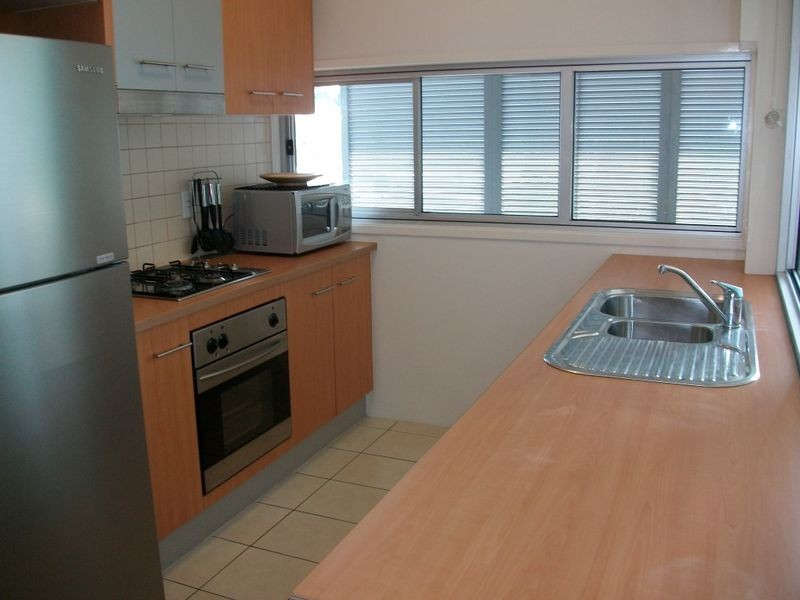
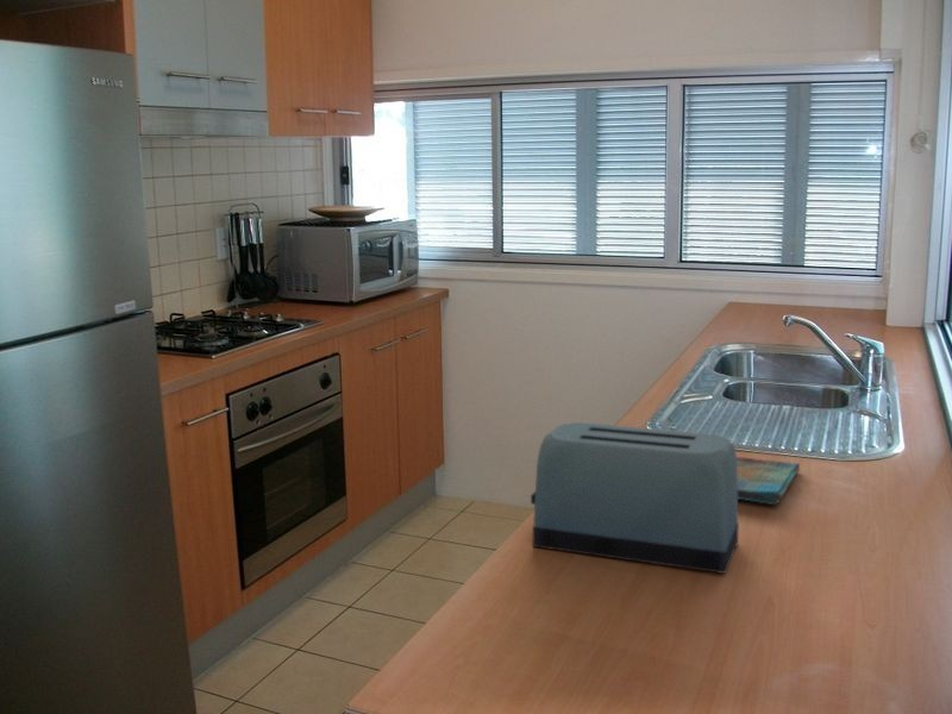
+ dish towel [737,456,801,506]
+ toaster [530,421,740,575]
